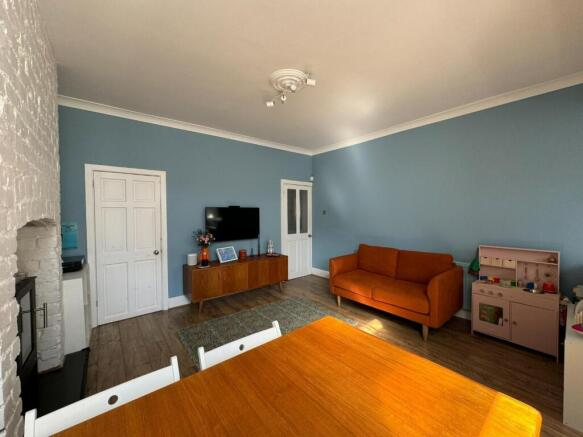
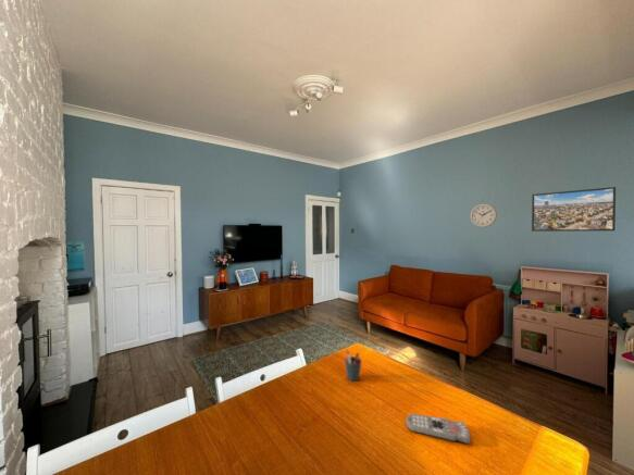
+ wall clock [469,202,498,228]
+ pen holder [344,350,363,383]
+ remote control [405,413,472,446]
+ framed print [531,186,617,233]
